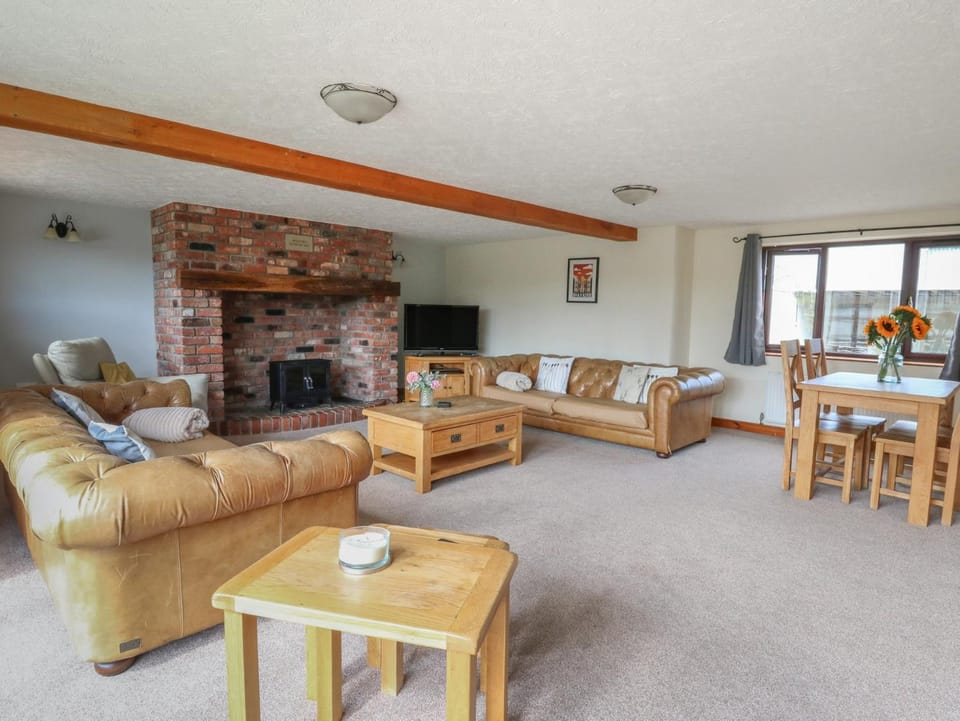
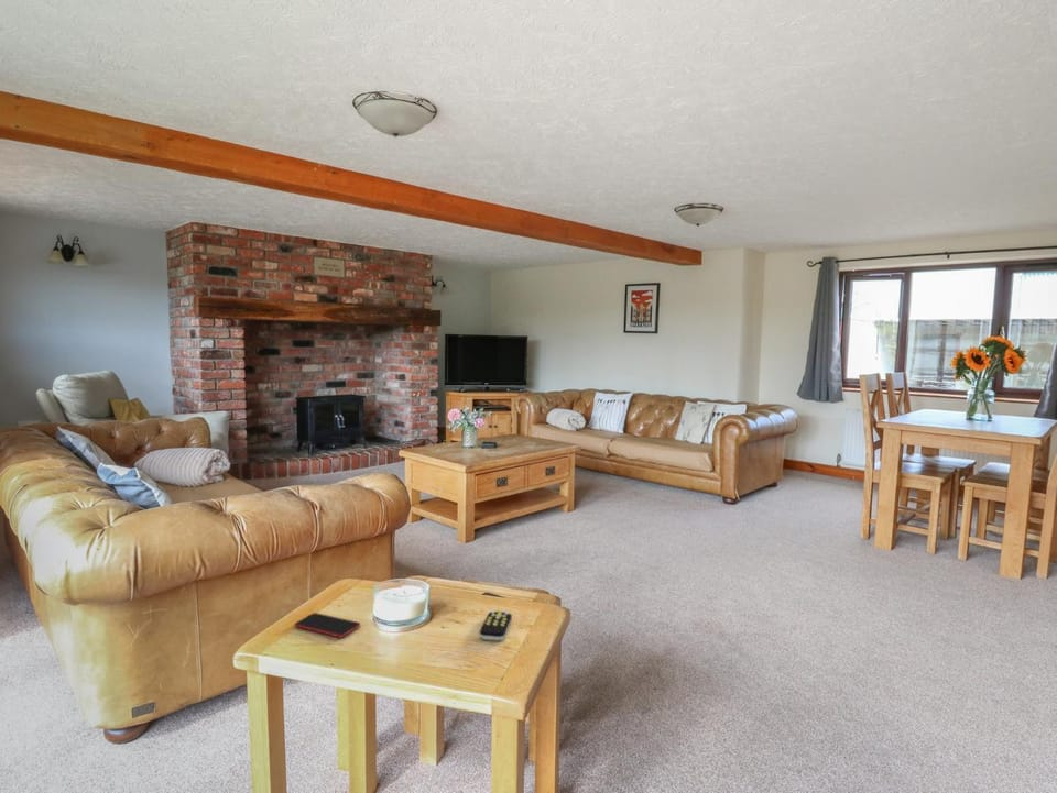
+ remote control [479,609,513,641]
+ smartphone [294,612,361,639]
